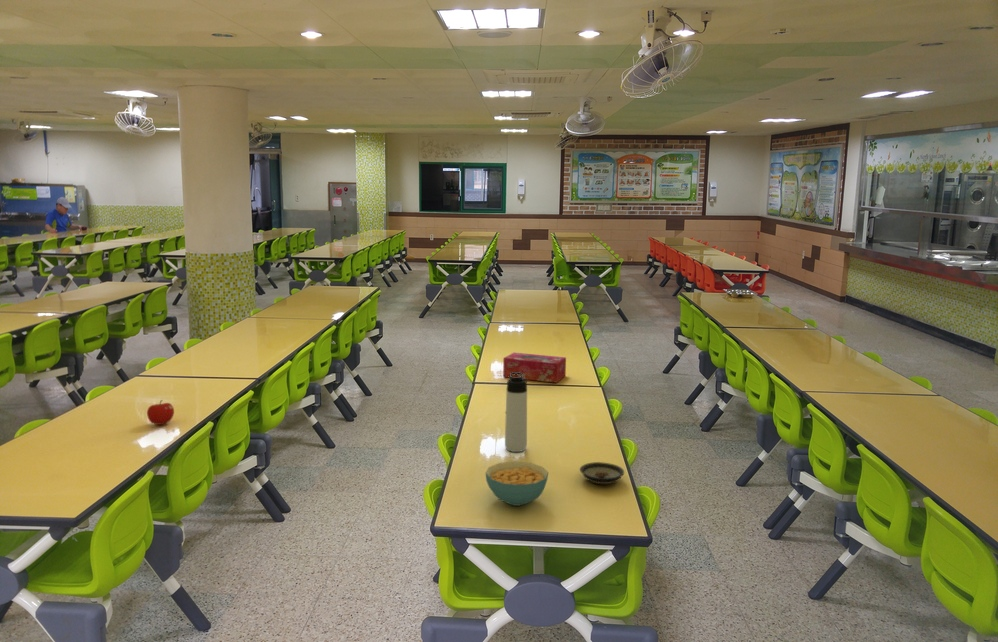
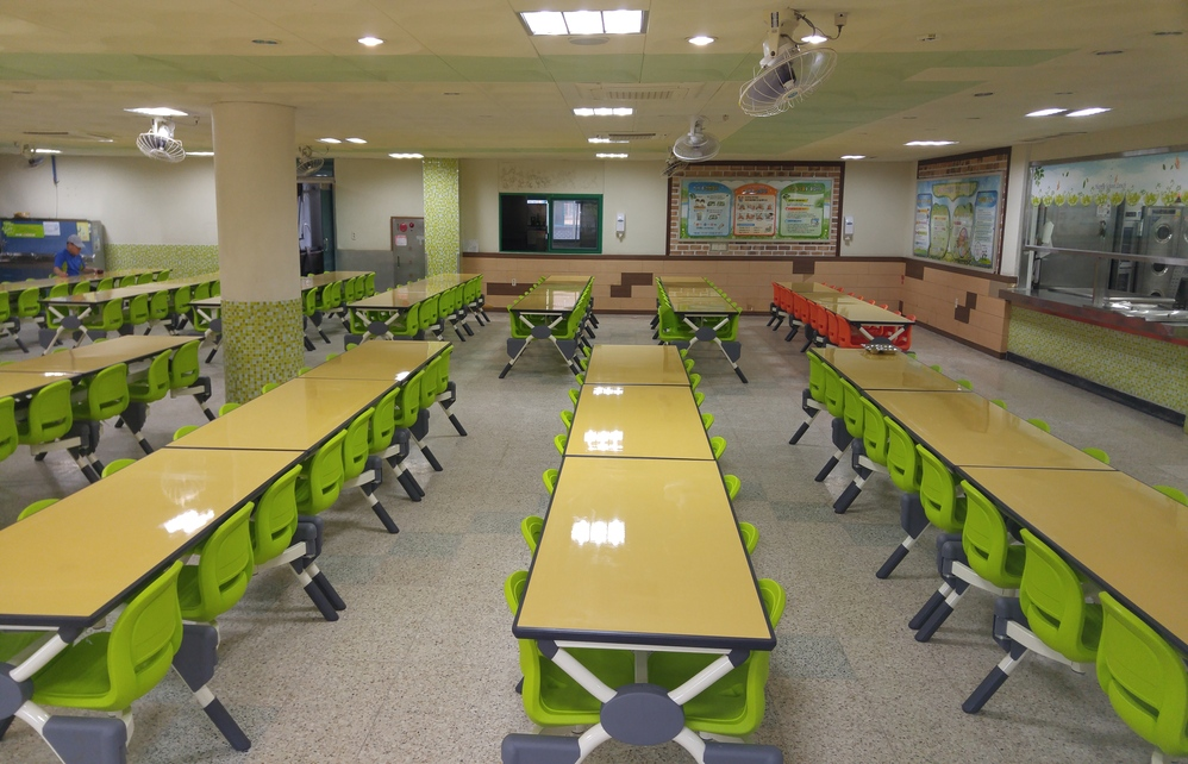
- thermos bottle [504,372,528,453]
- fruit [146,399,175,426]
- tissue box [502,352,567,384]
- saucer [579,461,625,485]
- cereal bowl [484,460,549,507]
